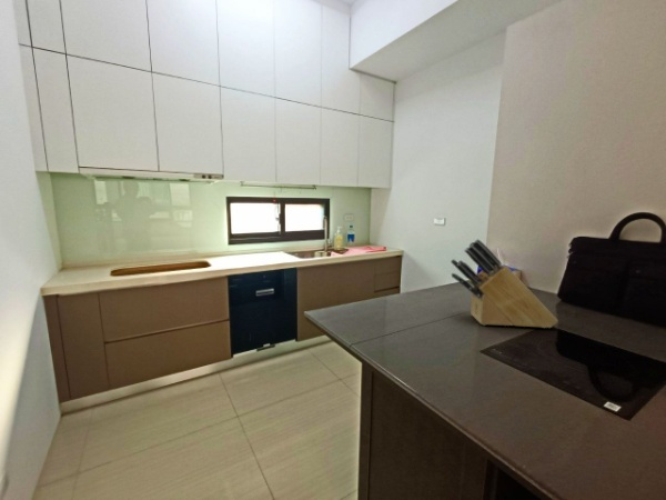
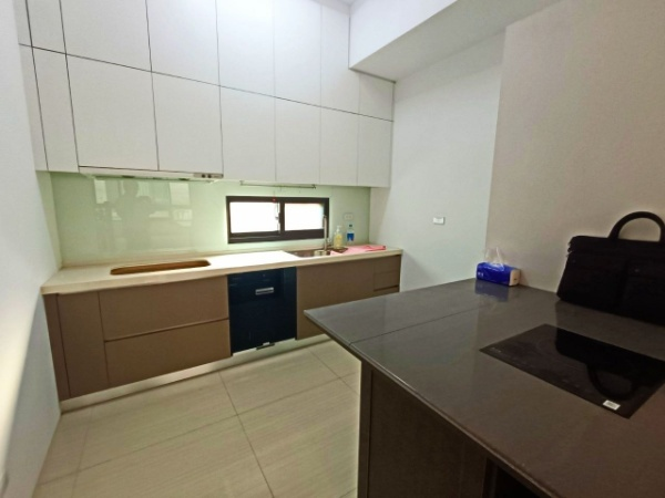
- knife block [450,238,559,329]
